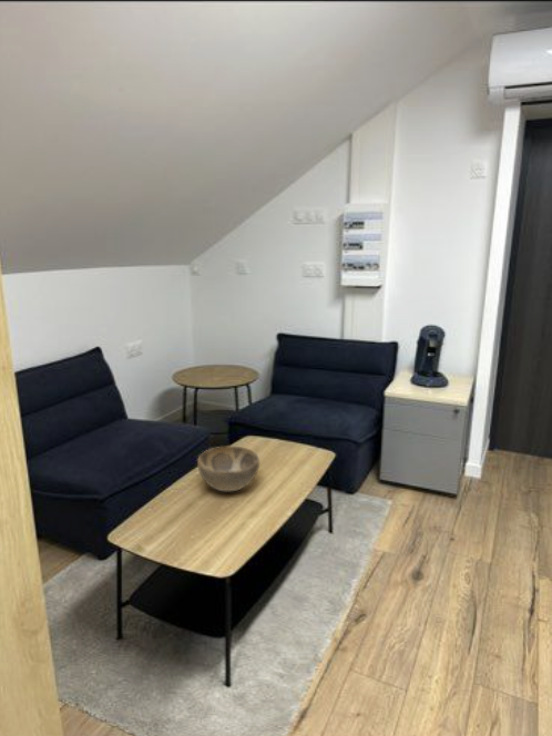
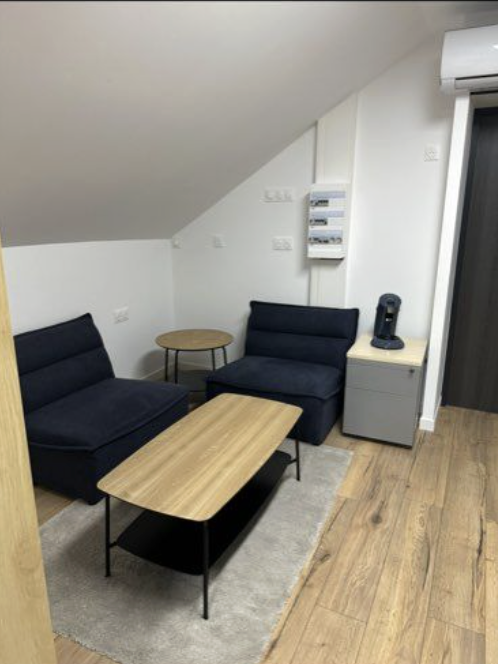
- decorative bowl [196,444,260,492]
